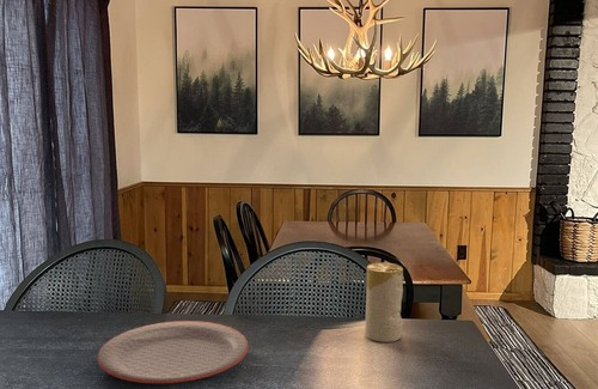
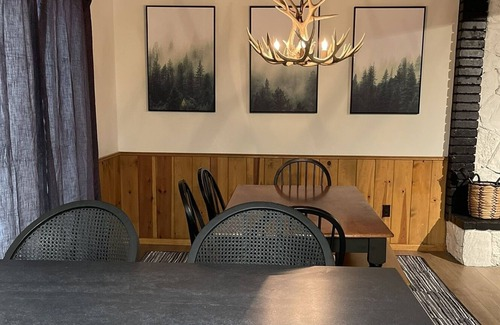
- plate [97,320,249,384]
- candle [364,262,404,344]
